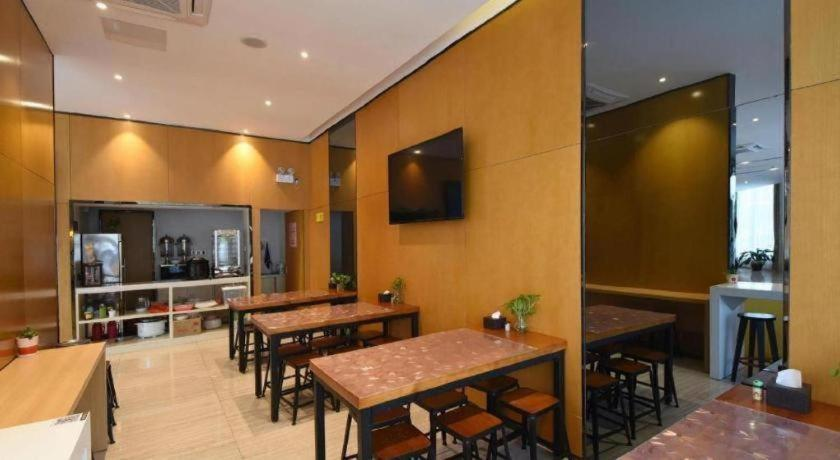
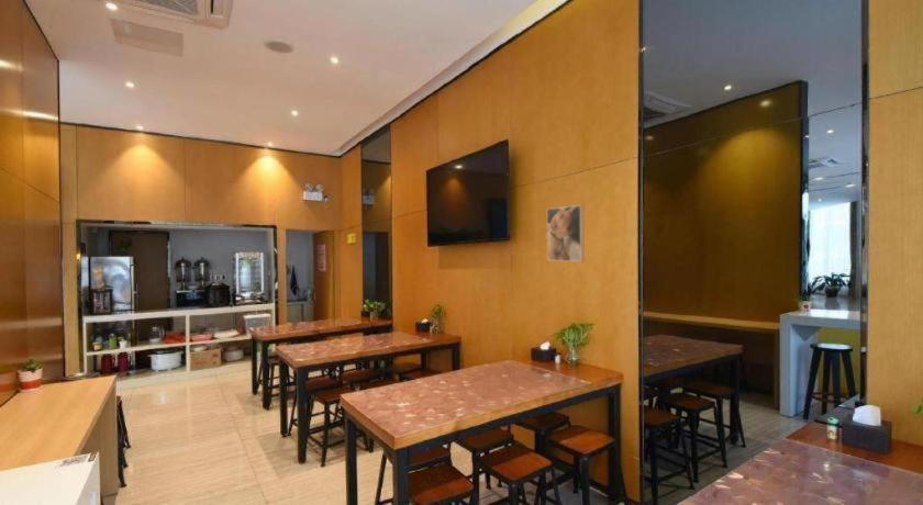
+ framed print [546,204,585,262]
